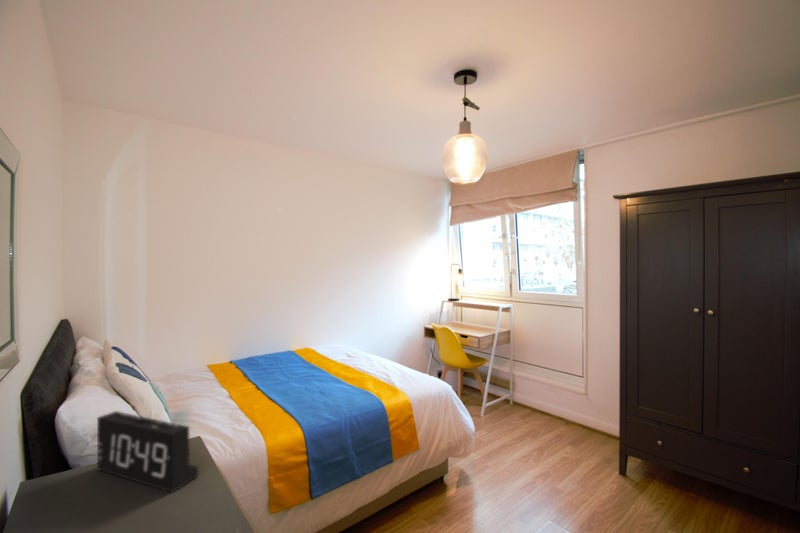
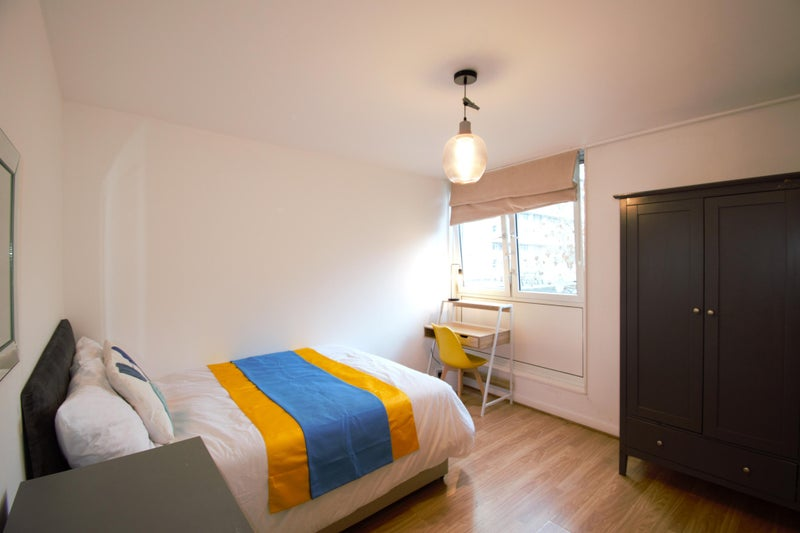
- alarm clock [96,410,199,494]
